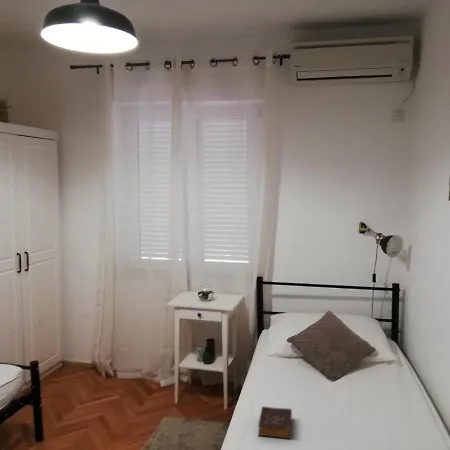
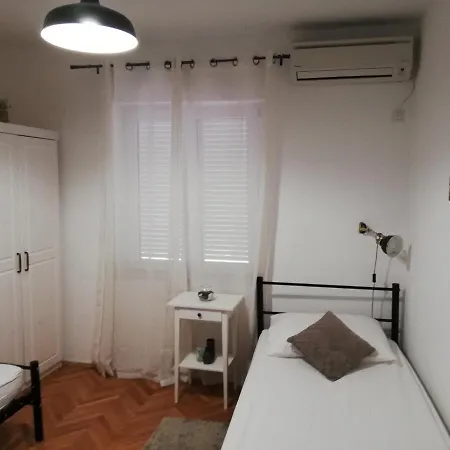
- book [257,405,293,440]
